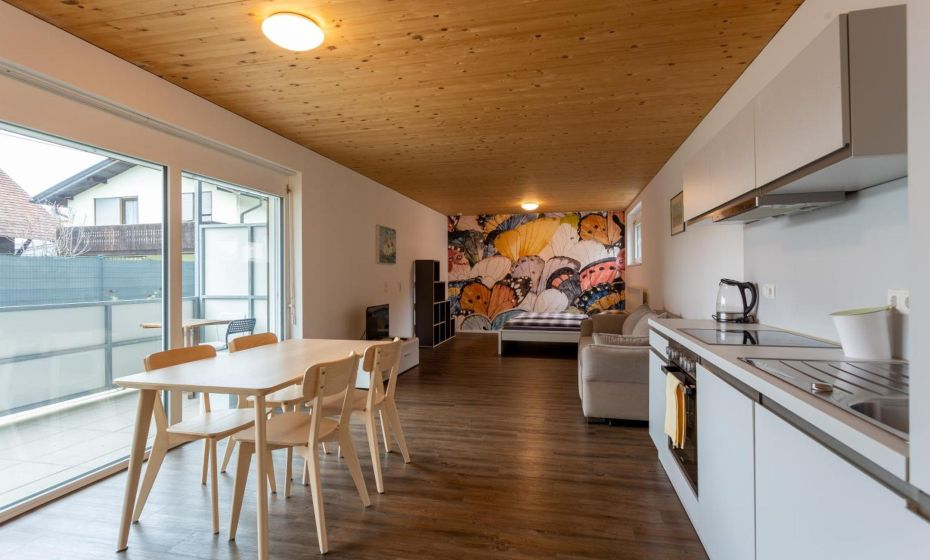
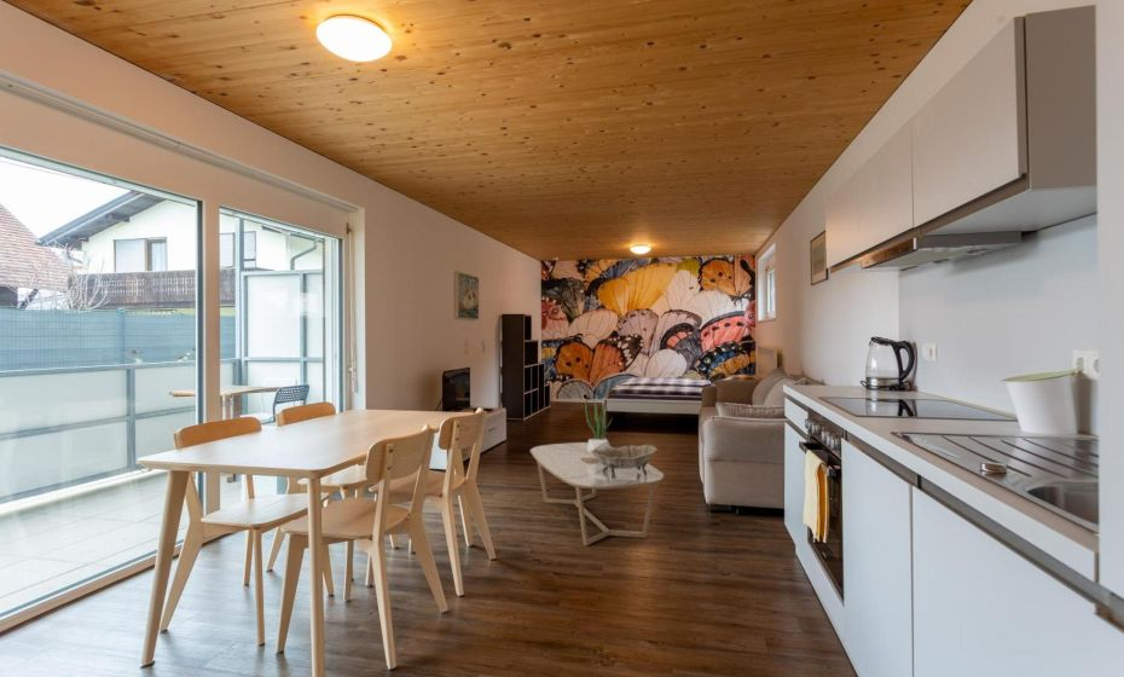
+ decorative bowl [592,444,660,479]
+ potted plant [584,395,613,459]
+ coffee table [528,441,665,546]
